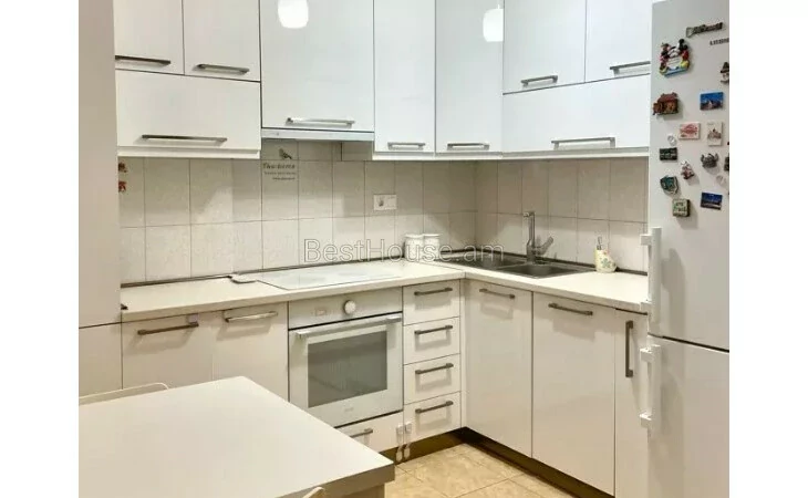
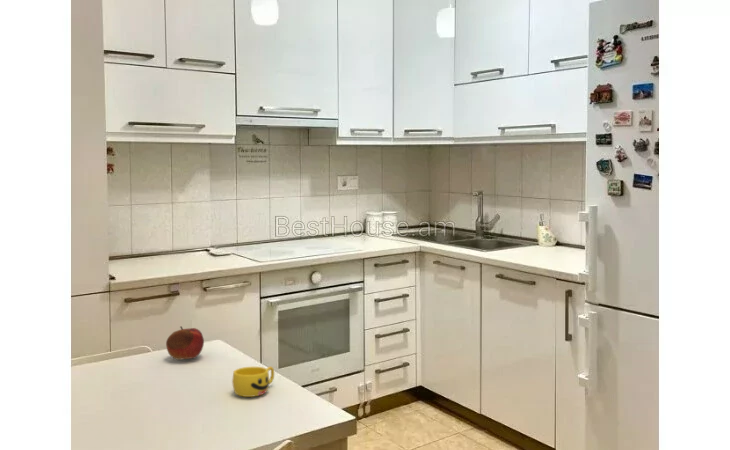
+ cup [231,366,275,398]
+ fruit [165,325,205,361]
